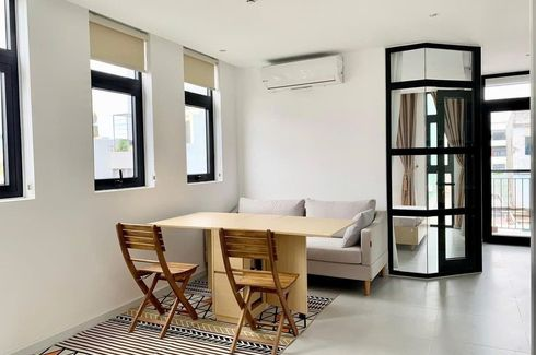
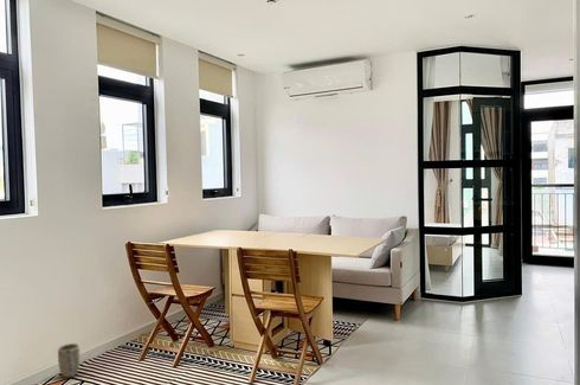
+ plant pot [57,342,80,379]
